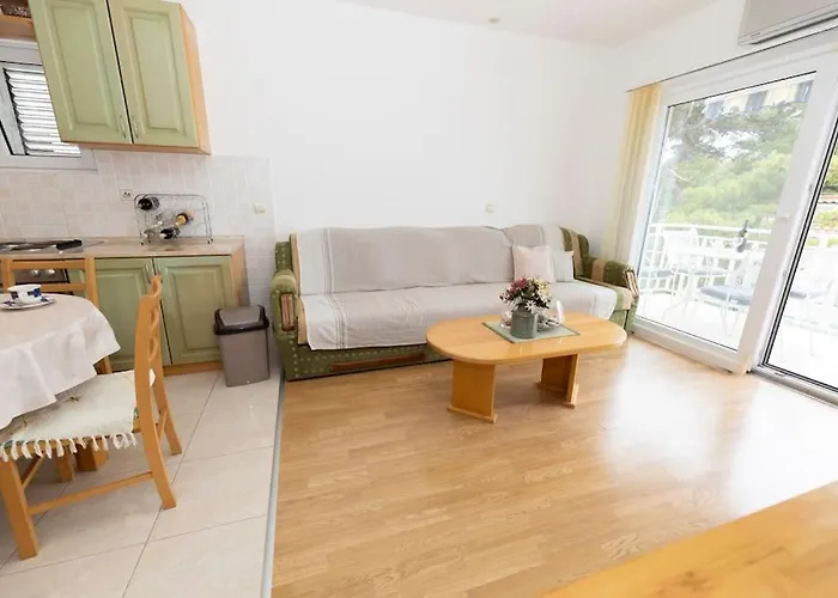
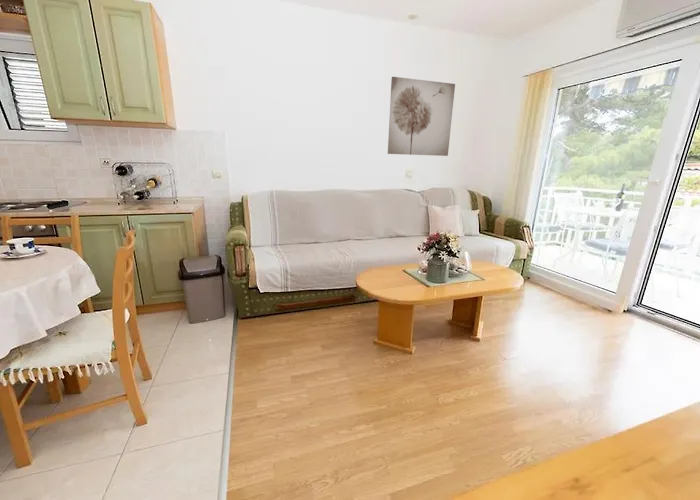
+ wall art [387,76,456,157]
